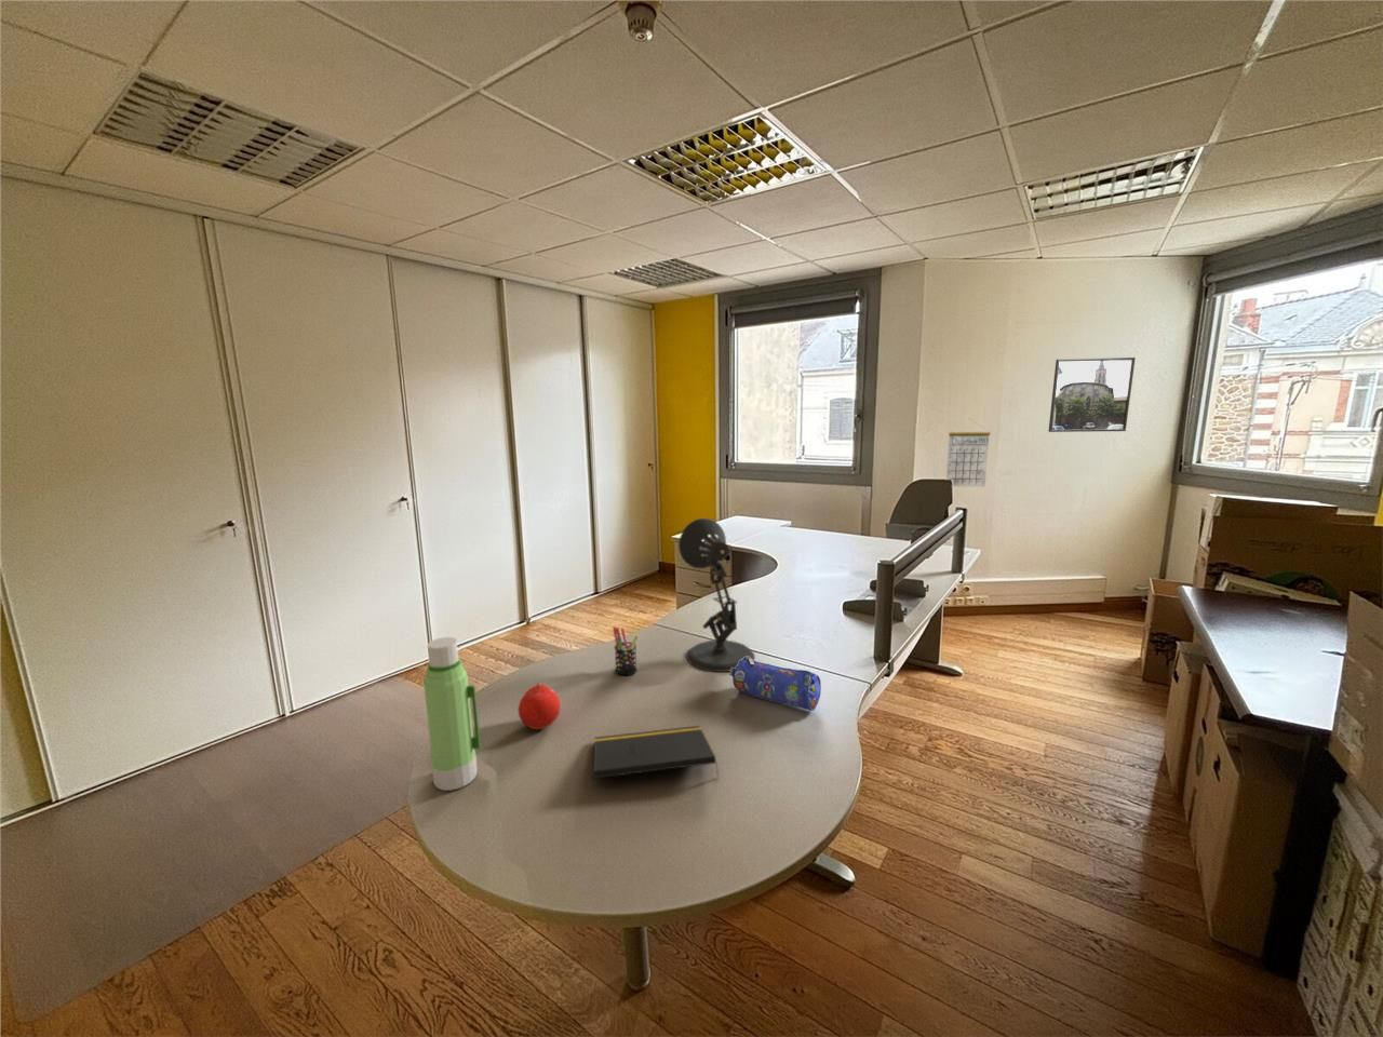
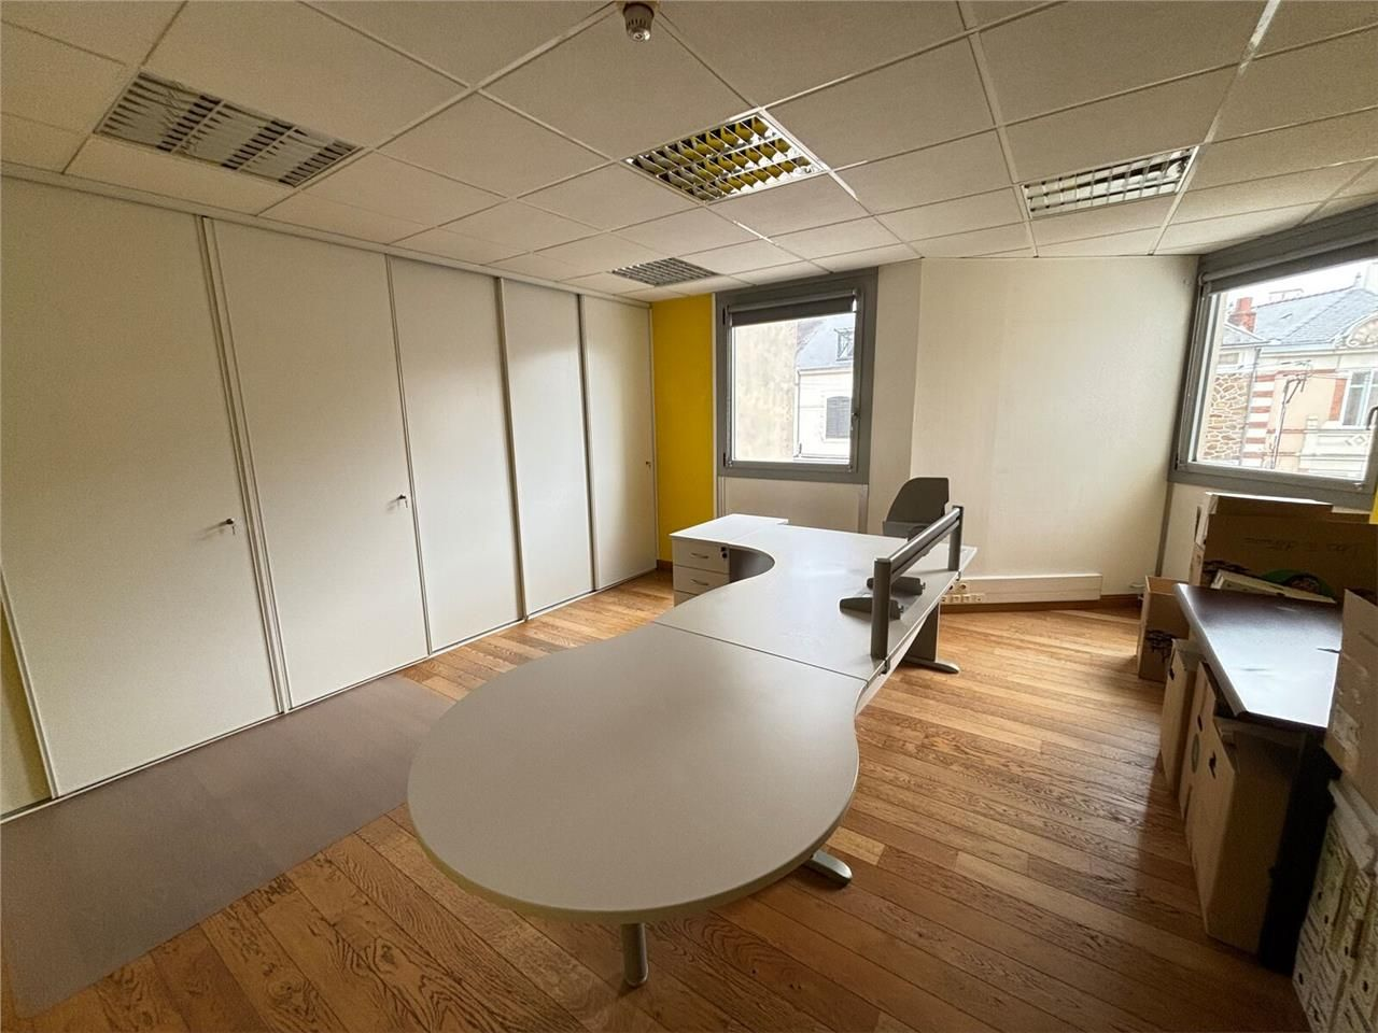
- desk lamp [677,517,757,673]
- water bottle [423,636,482,792]
- notepad [592,724,720,780]
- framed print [1047,356,1137,434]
- pencil case [729,657,822,712]
- calendar [945,418,992,487]
- pen holder [612,625,639,676]
- fruit [517,682,562,730]
